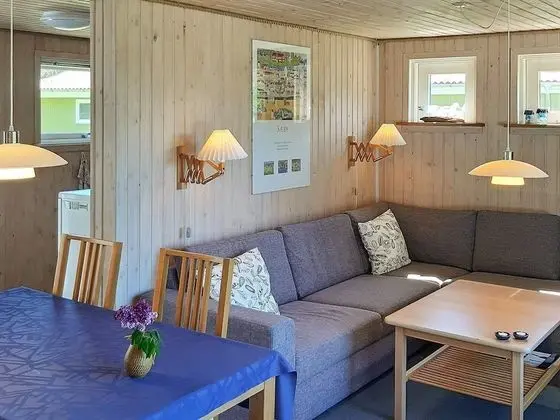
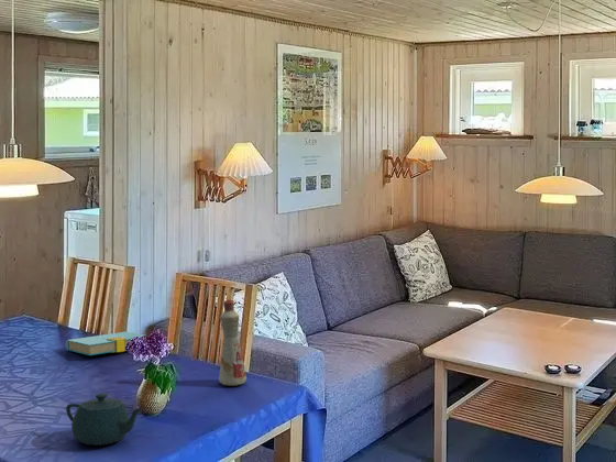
+ book [65,331,145,356]
+ bottle [218,298,248,387]
+ teapot [65,393,143,447]
